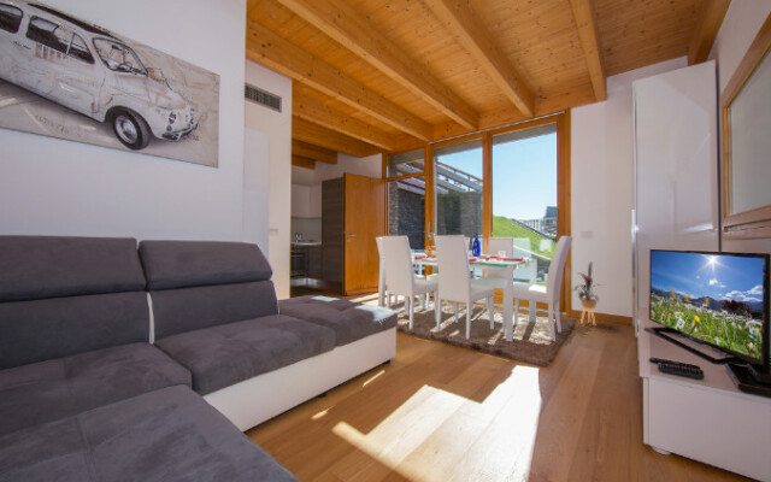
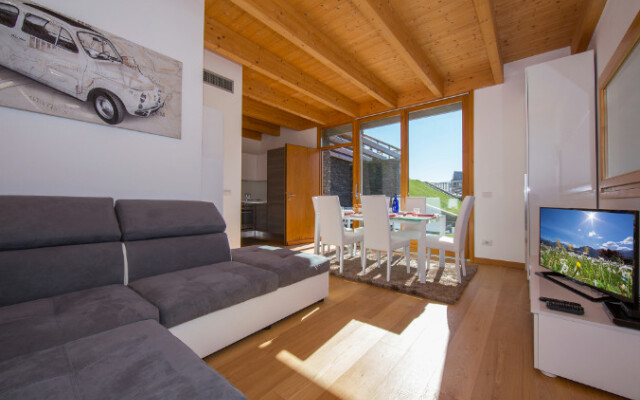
- house plant [565,260,604,327]
